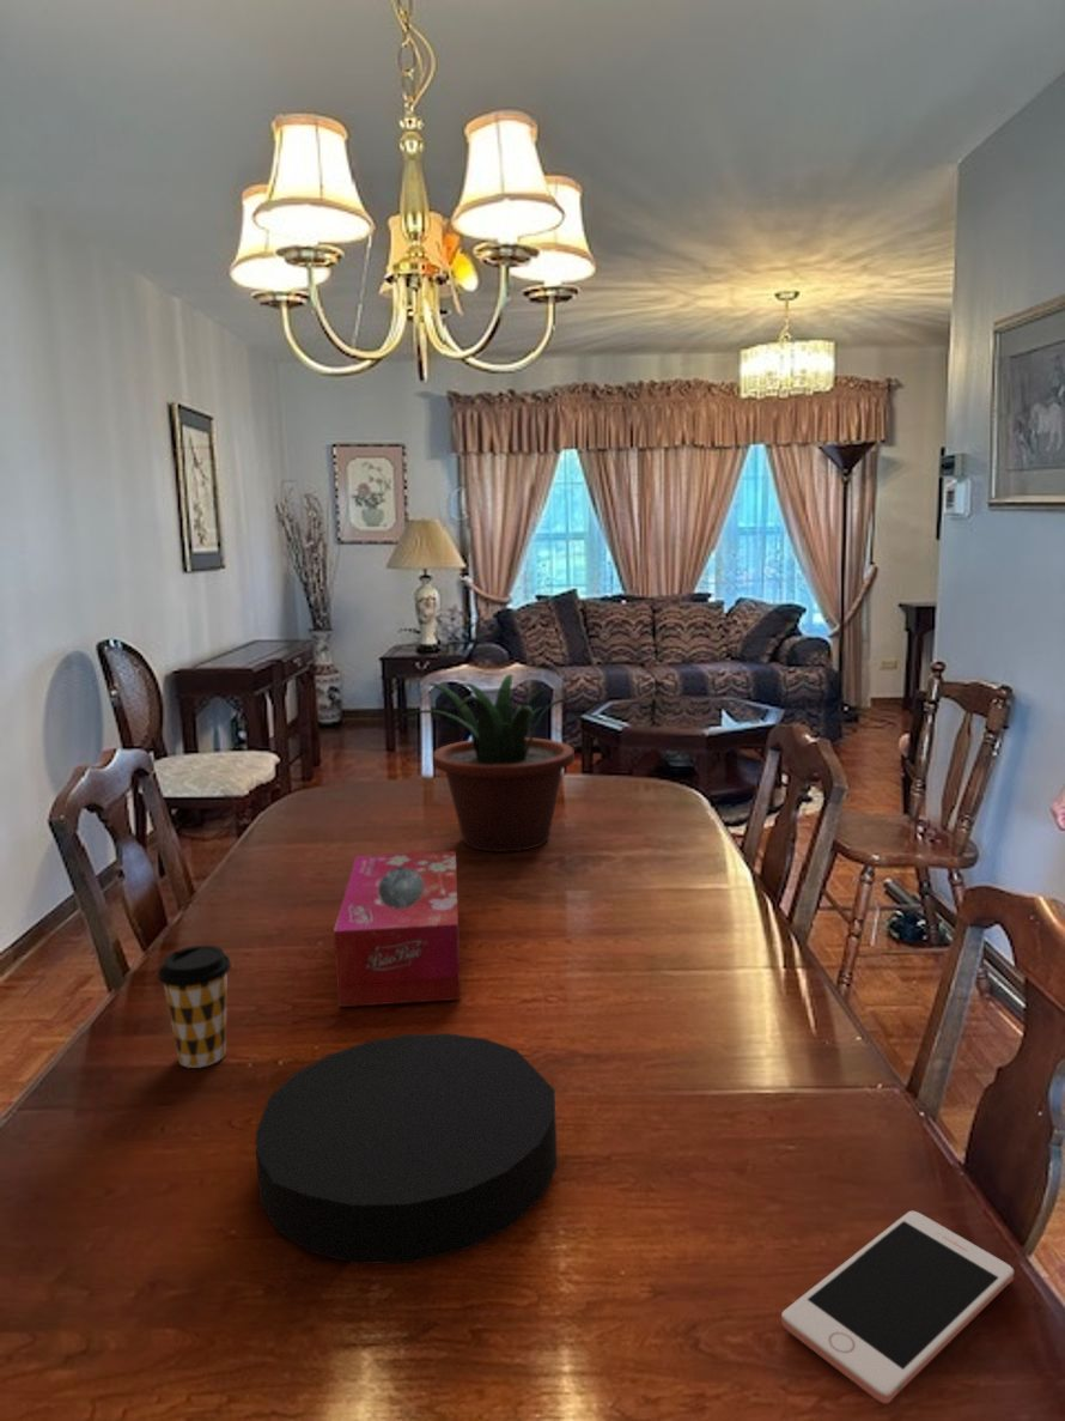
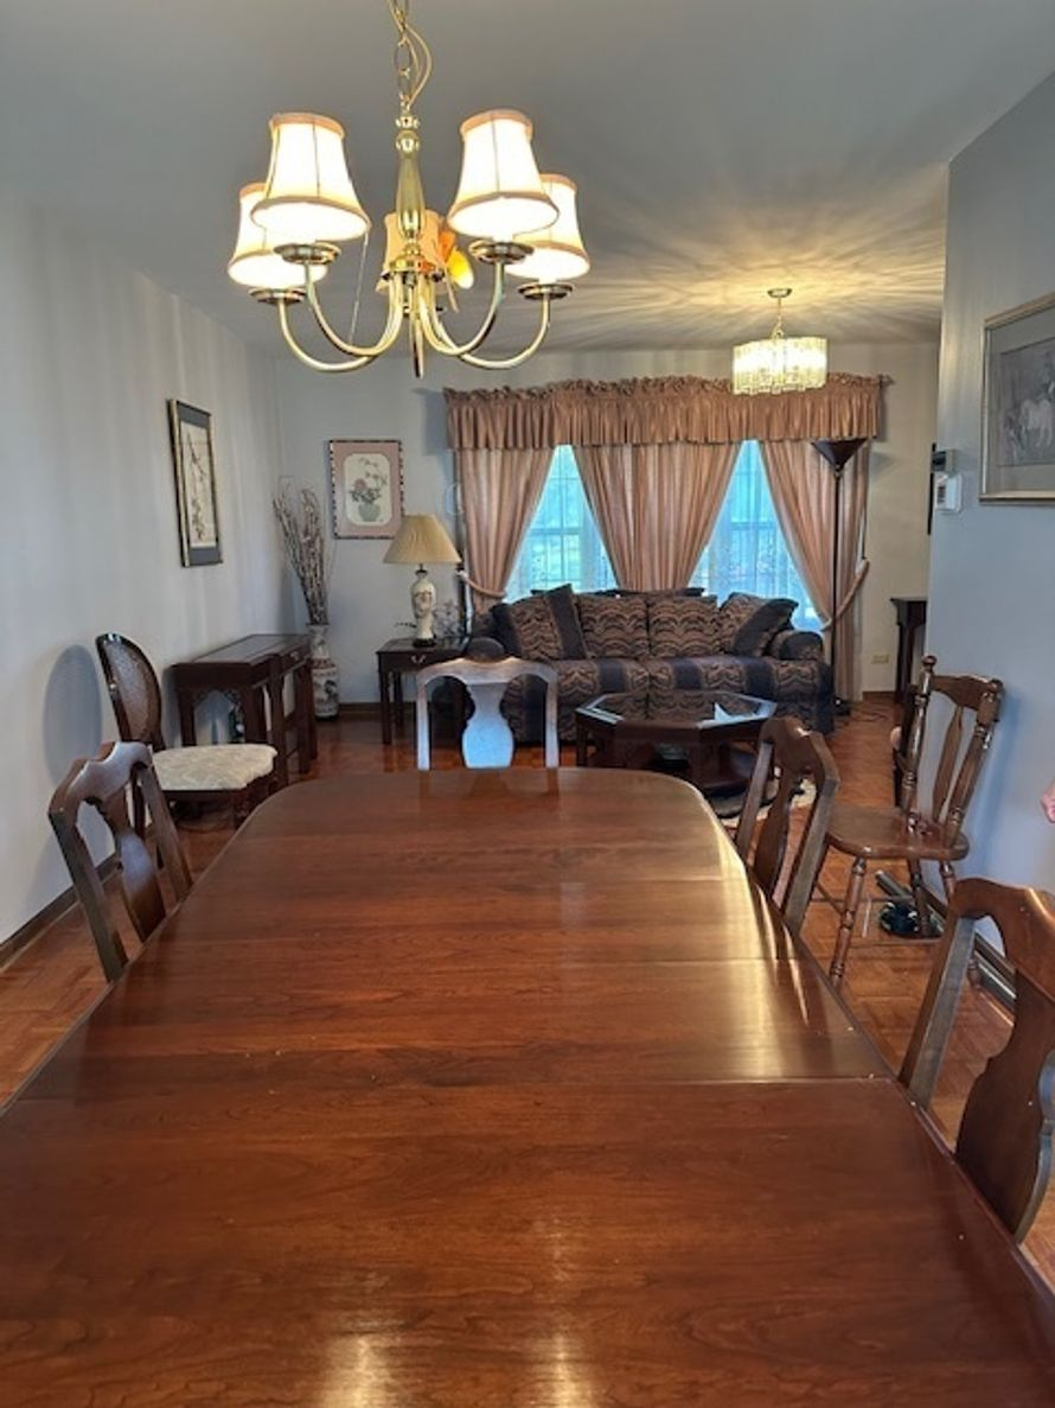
- tissue box [333,850,462,1008]
- potted plant [400,673,576,854]
- plate [255,1032,558,1265]
- coffee cup [157,945,232,1069]
- cell phone [780,1210,1015,1404]
